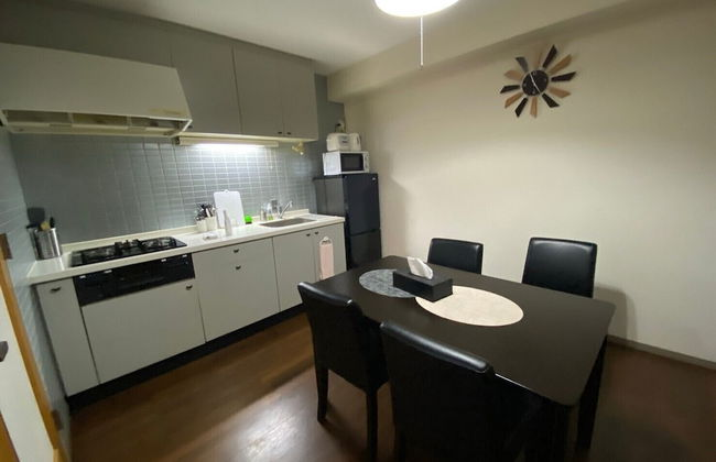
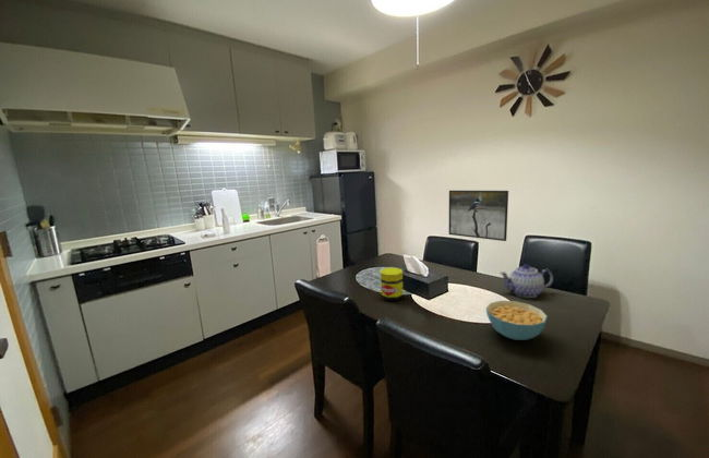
+ teapot [498,263,554,299]
+ cereal bowl [485,300,549,341]
+ jar [380,266,405,301]
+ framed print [448,190,509,242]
